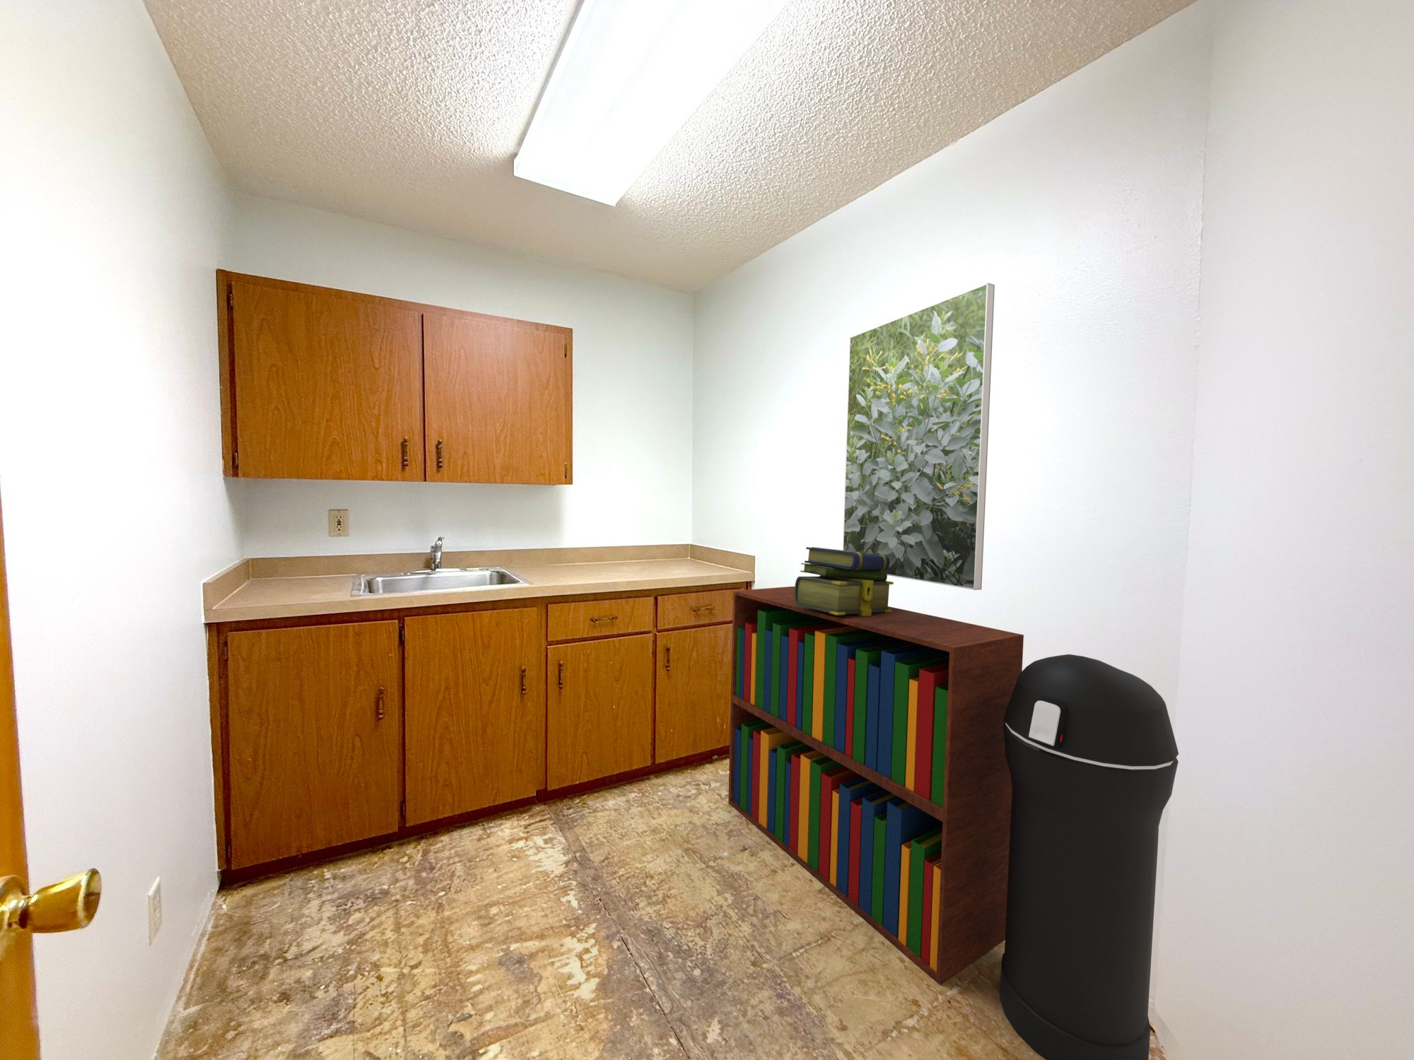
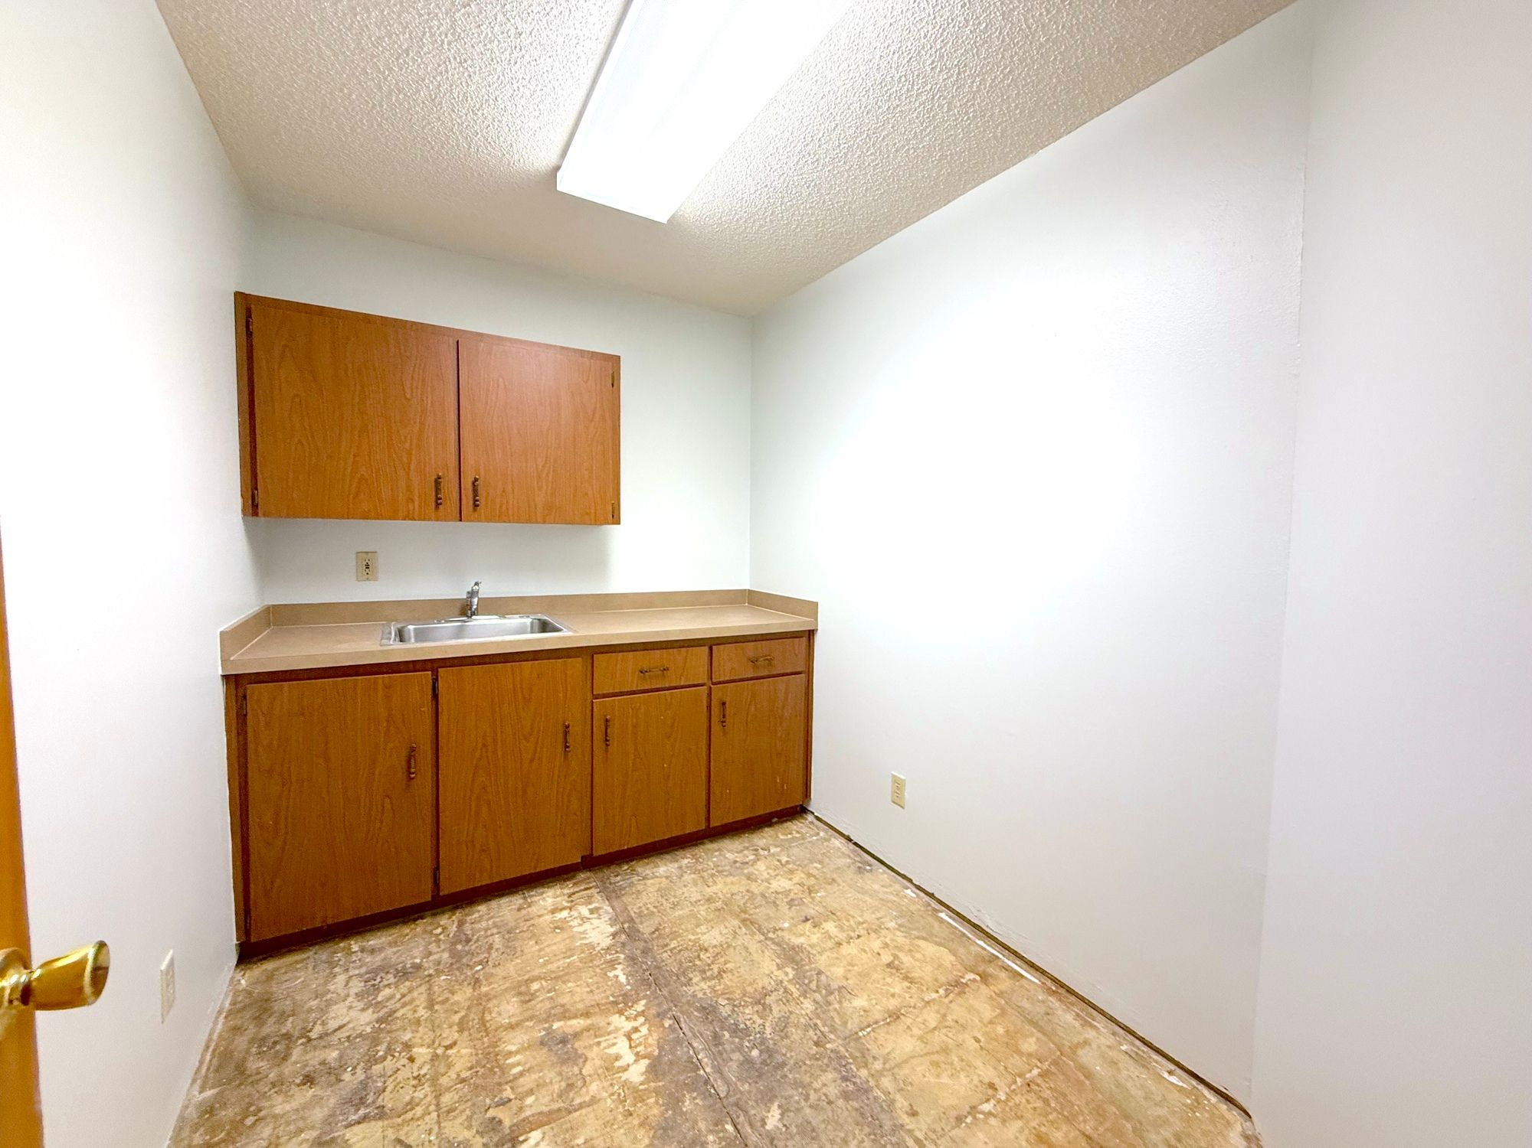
- stack of books [794,547,894,616]
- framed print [842,282,995,591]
- trash can [999,654,1179,1060]
- bookshelf [727,586,1024,985]
